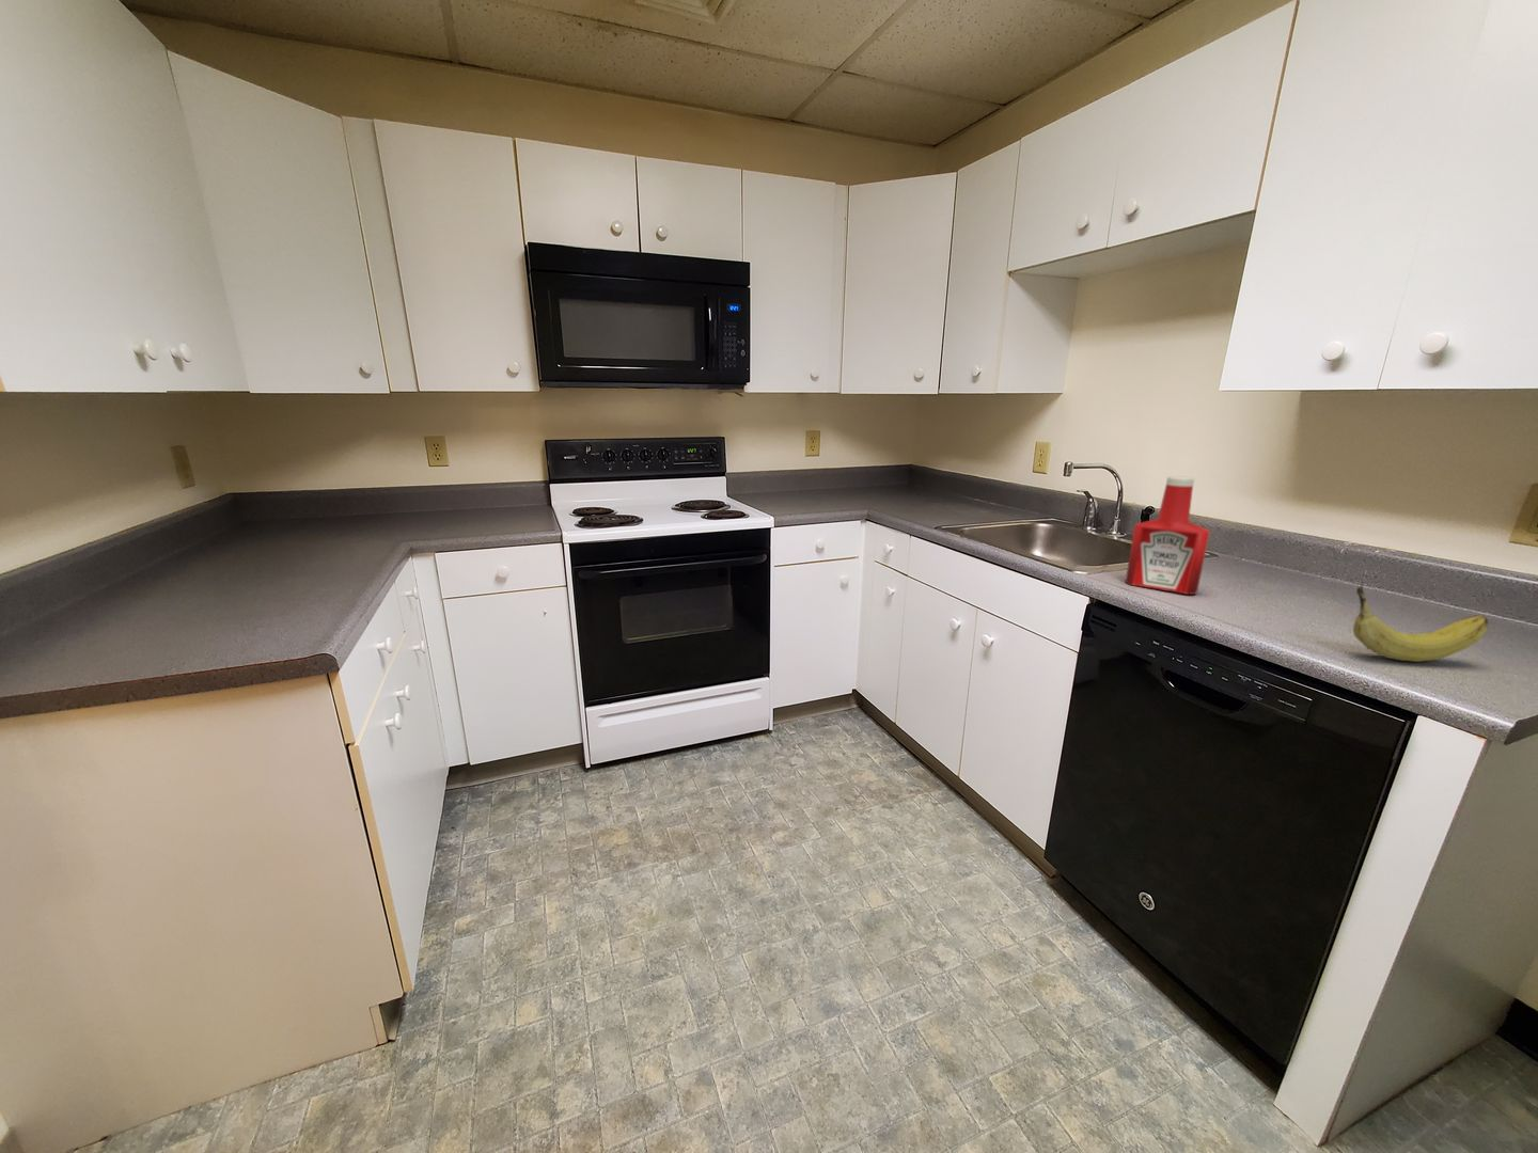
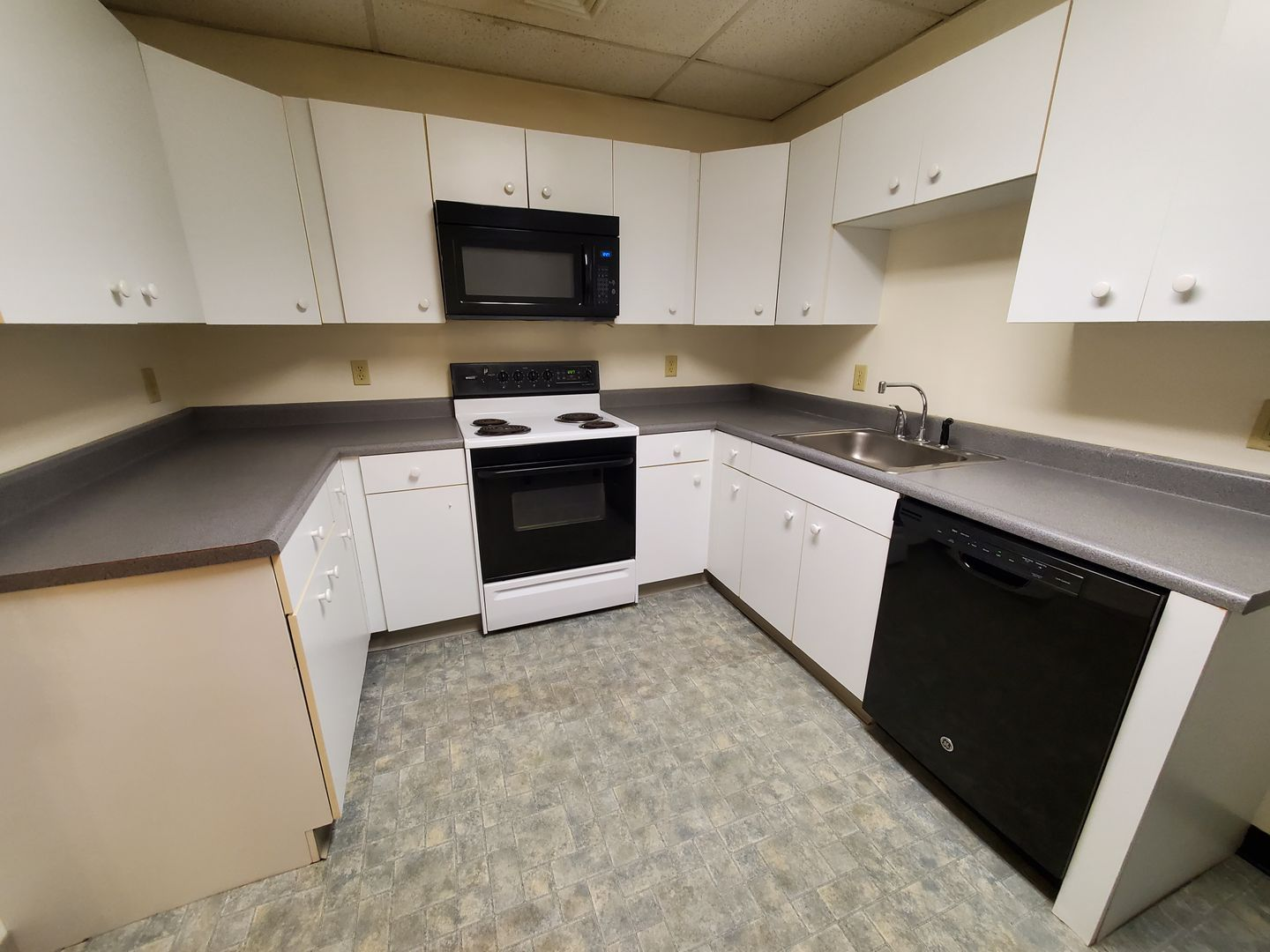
- fruit [1353,583,1490,662]
- soap bottle [1124,475,1211,596]
